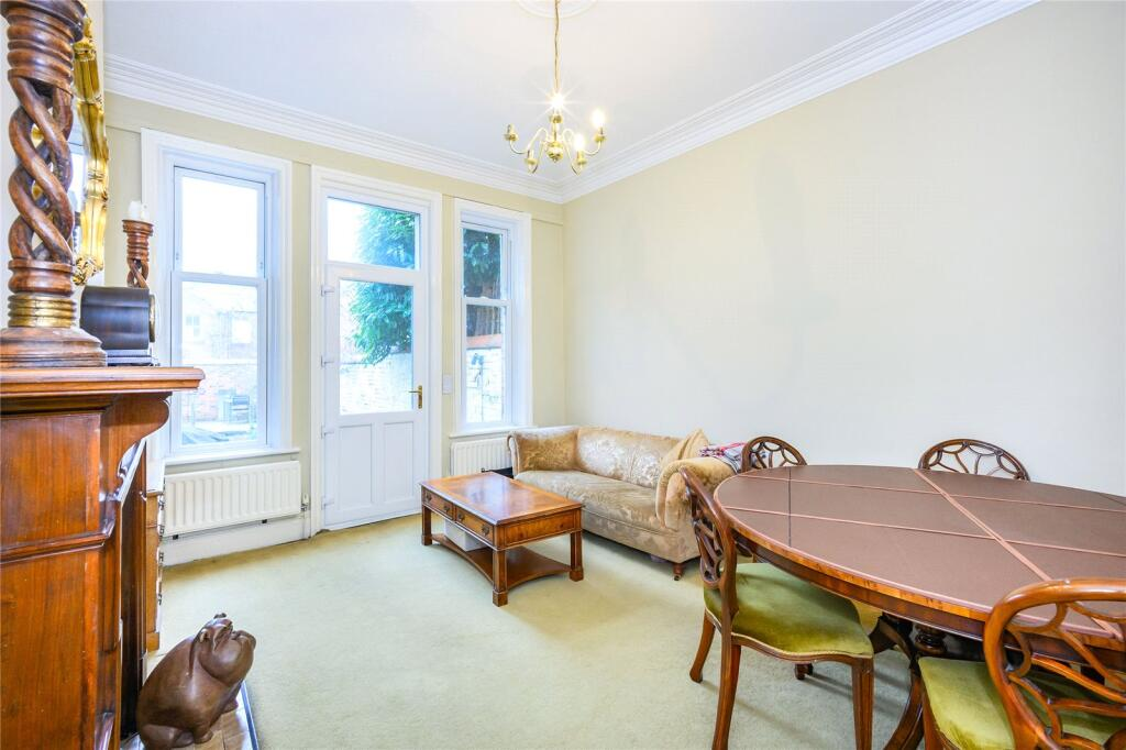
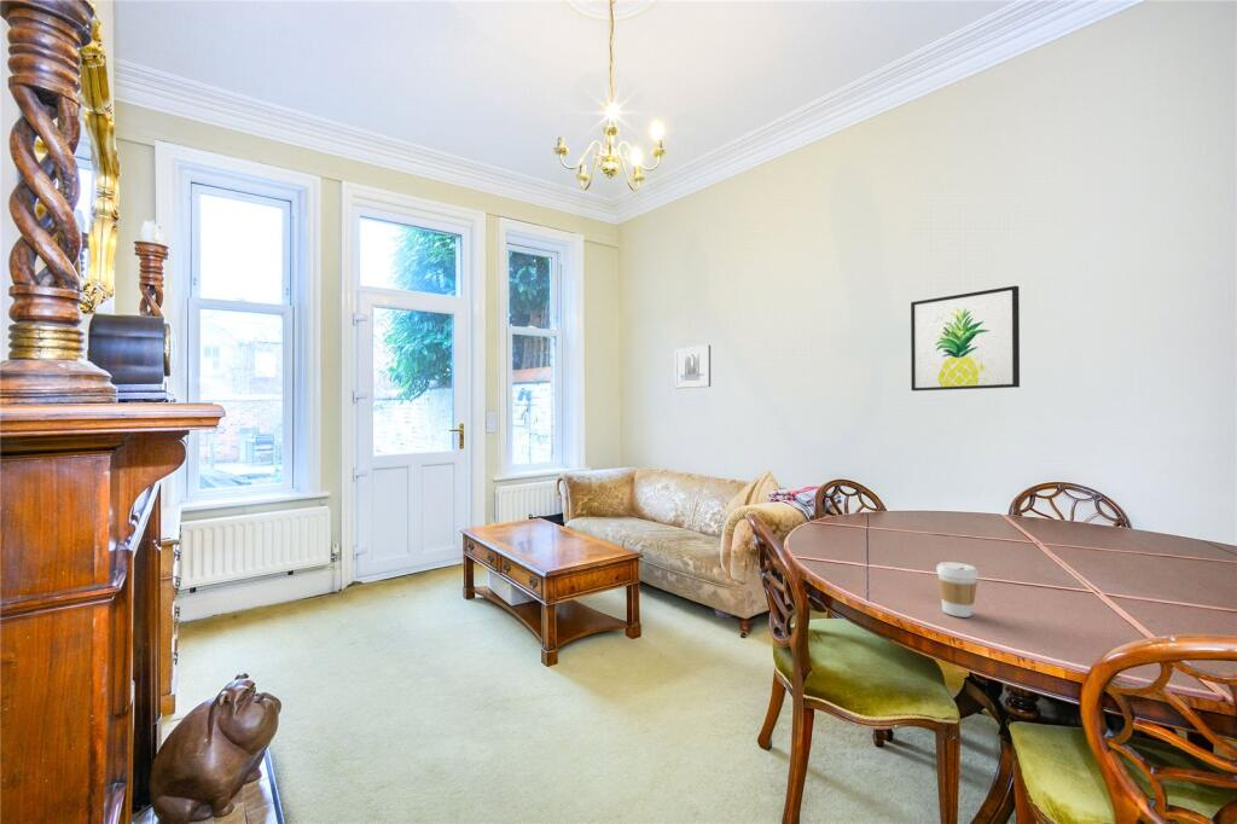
+ coffee cup [935,561,980,619]
+ wall art [674,344,712,389]
+ wall art [910,285,1021,391]
